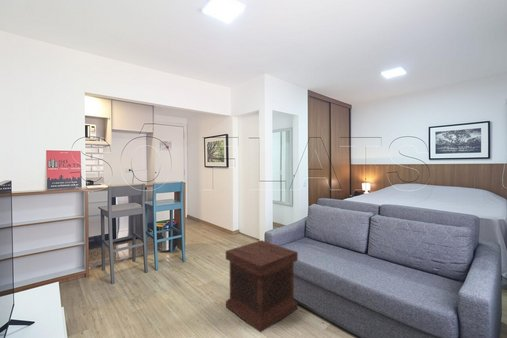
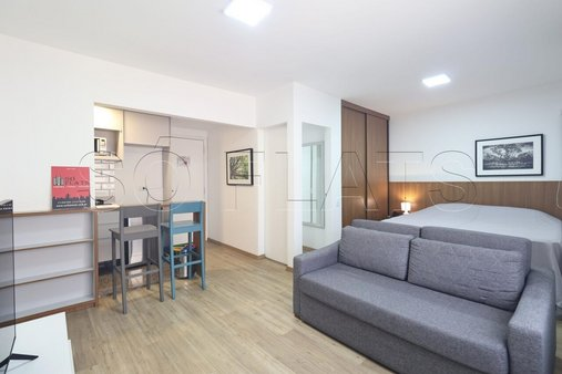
- side table [225,240,299,334]
